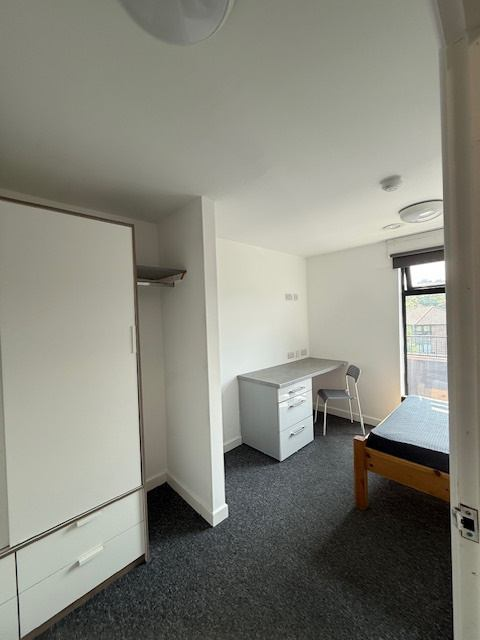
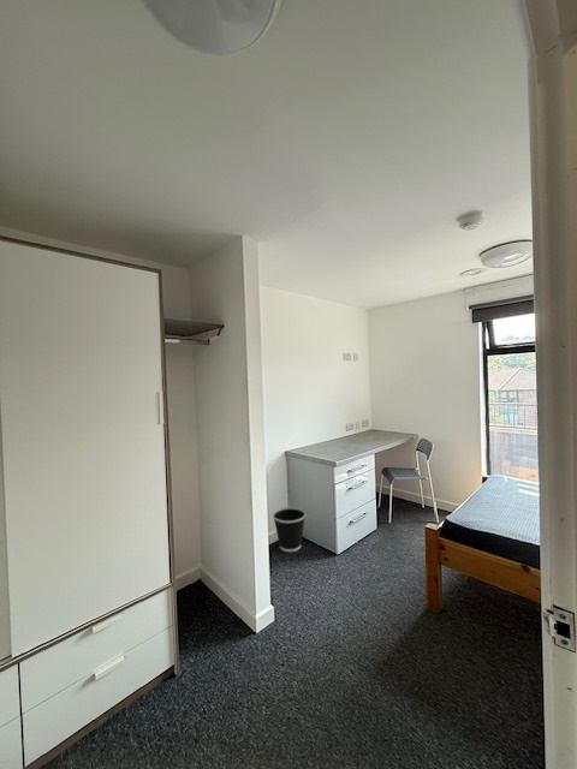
+ wastebasket [272,506,307,553]
